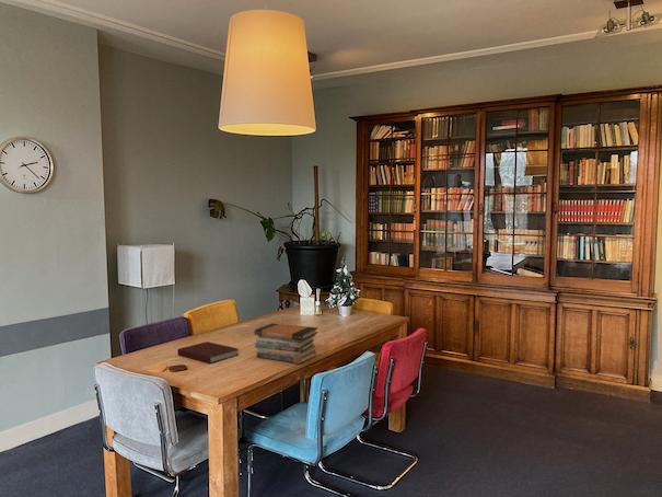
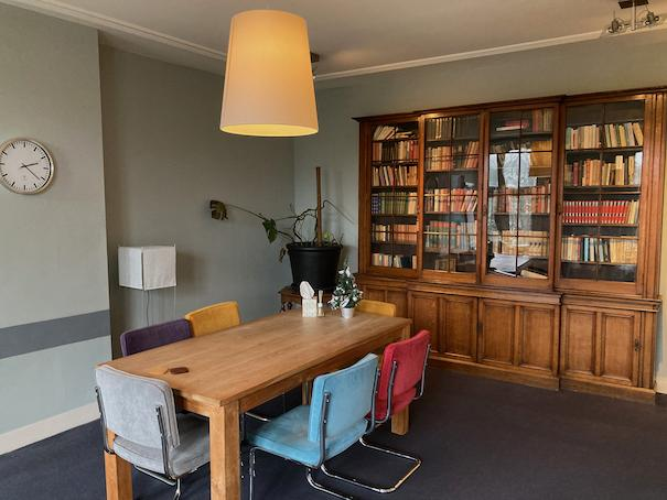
- book stack [254,322,320,365]
- notebook [176,340,240,365]
